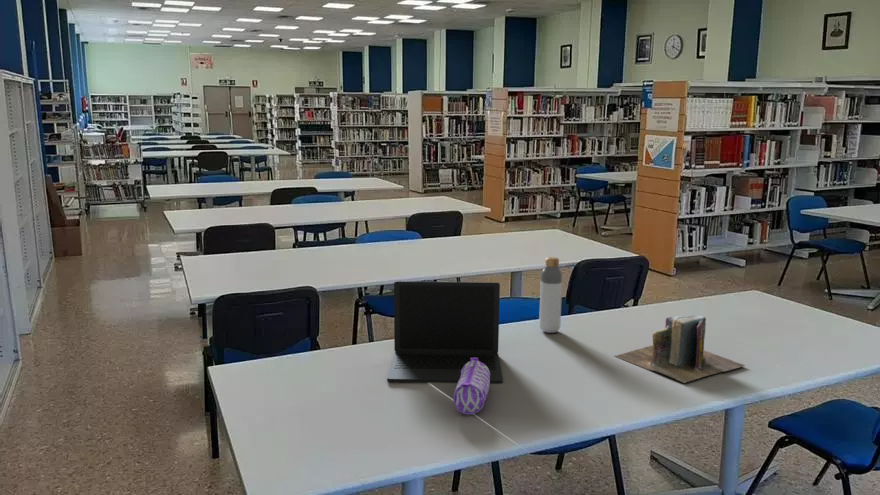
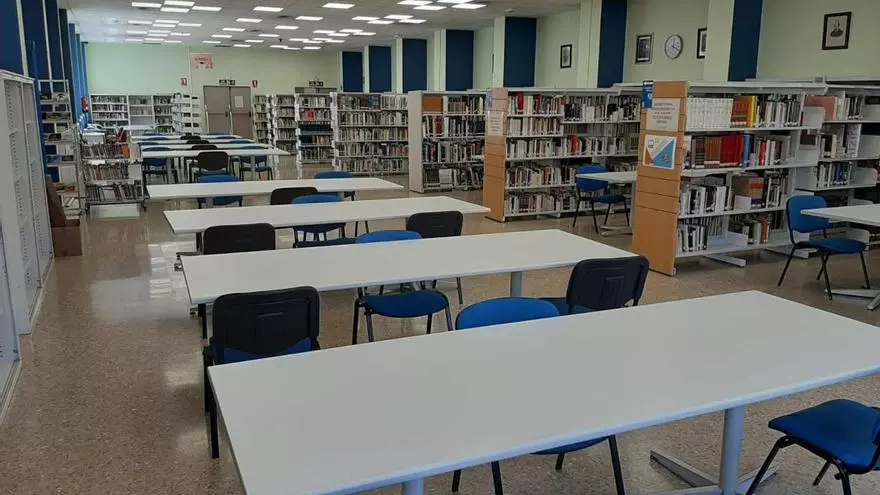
- books [614,315,746,384]
- bottle [538,256,563,334]
- laptop [386,280,504,384]
- pencil case [452,358,491,416]
